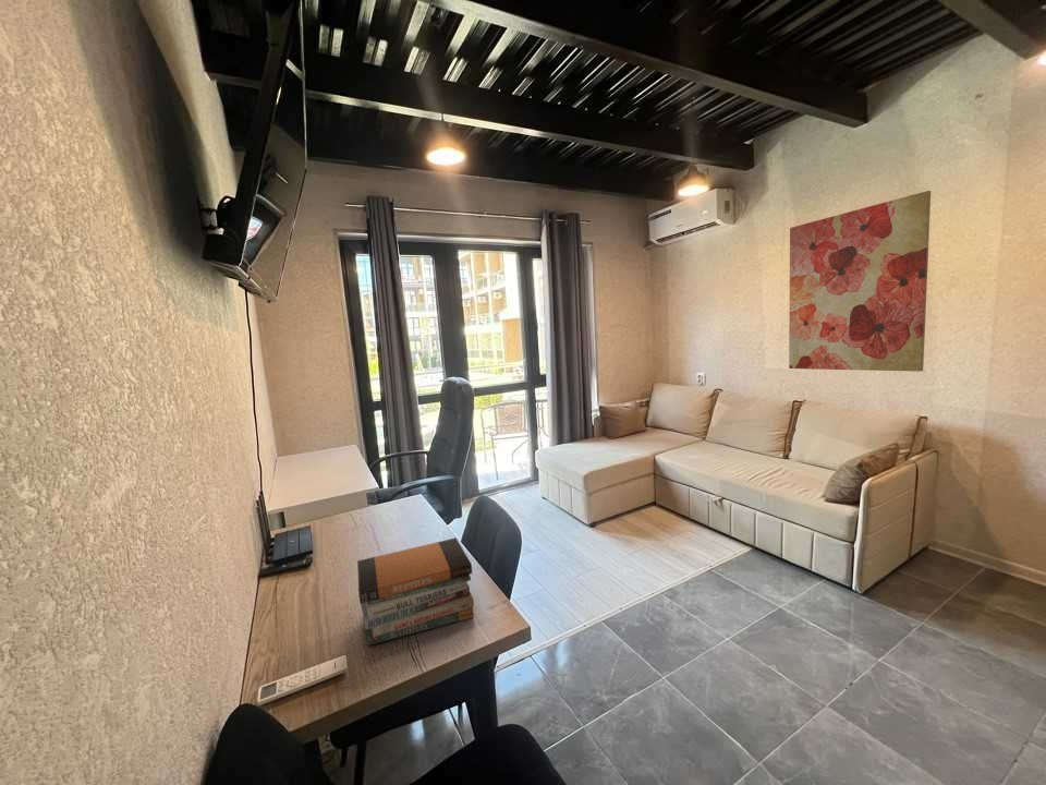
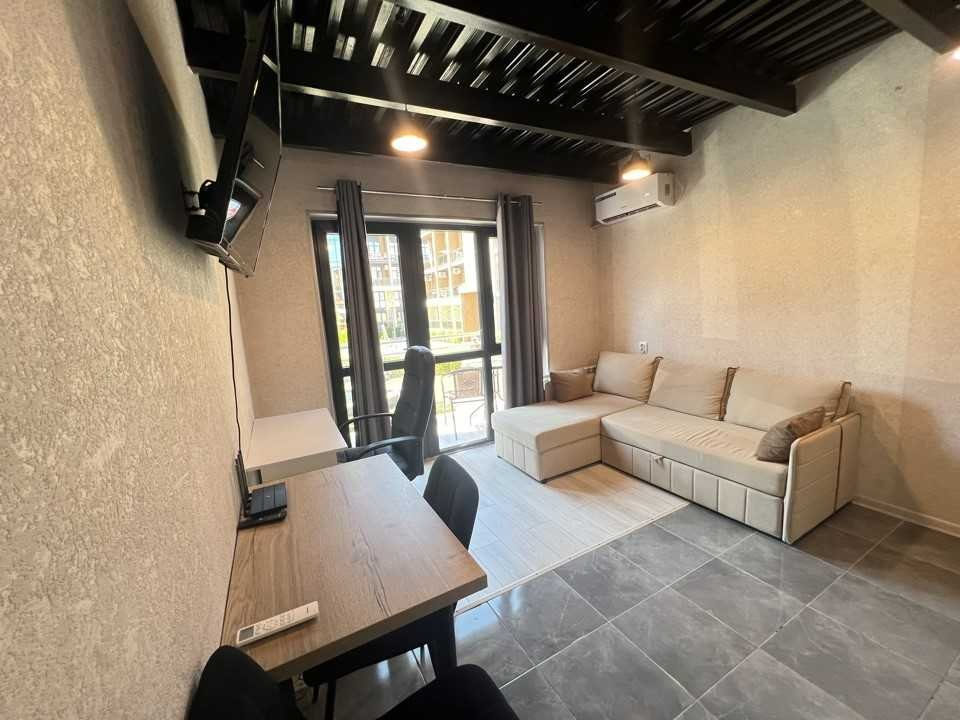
- book stack [356,536,475,647]
- wall art [788,190,932,373]
